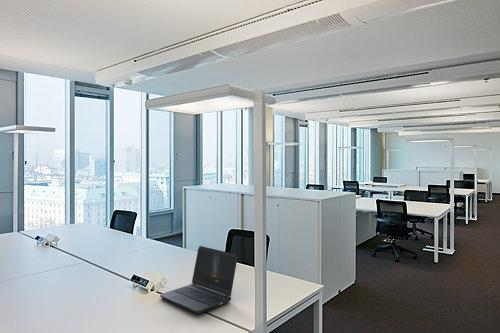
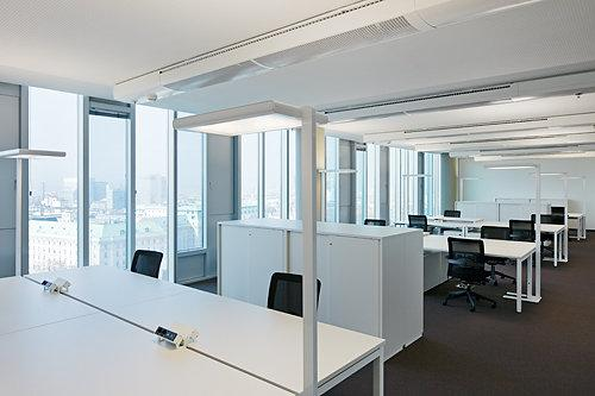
- laptop computer [159,245,238,315]
